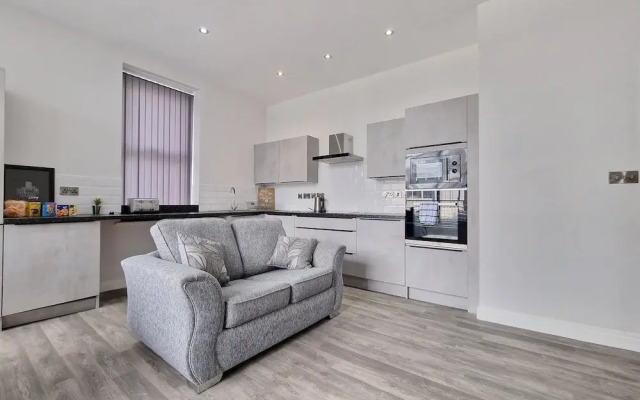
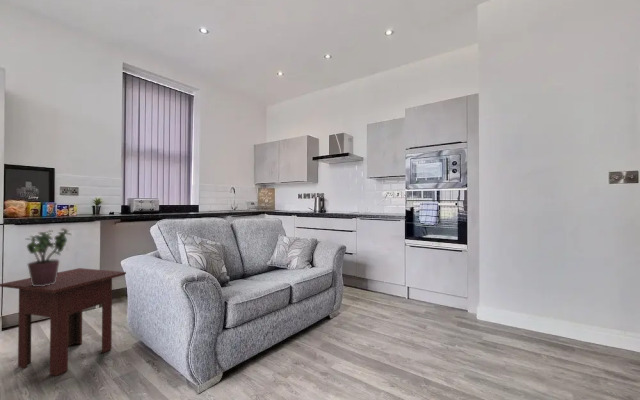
+ potted plant [25,227,73,286]
+ side table [0,267,127,377]
